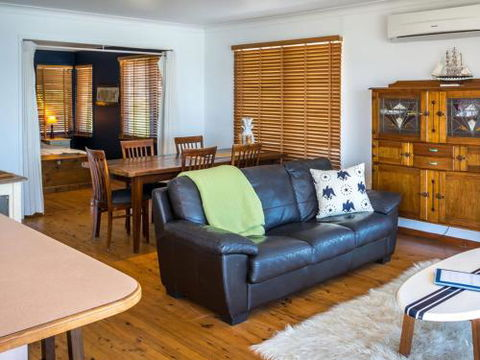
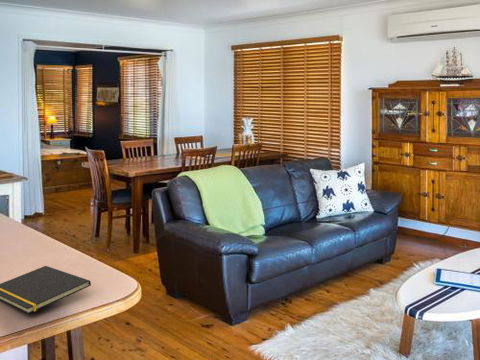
+ notepad [0,265,92,315]
